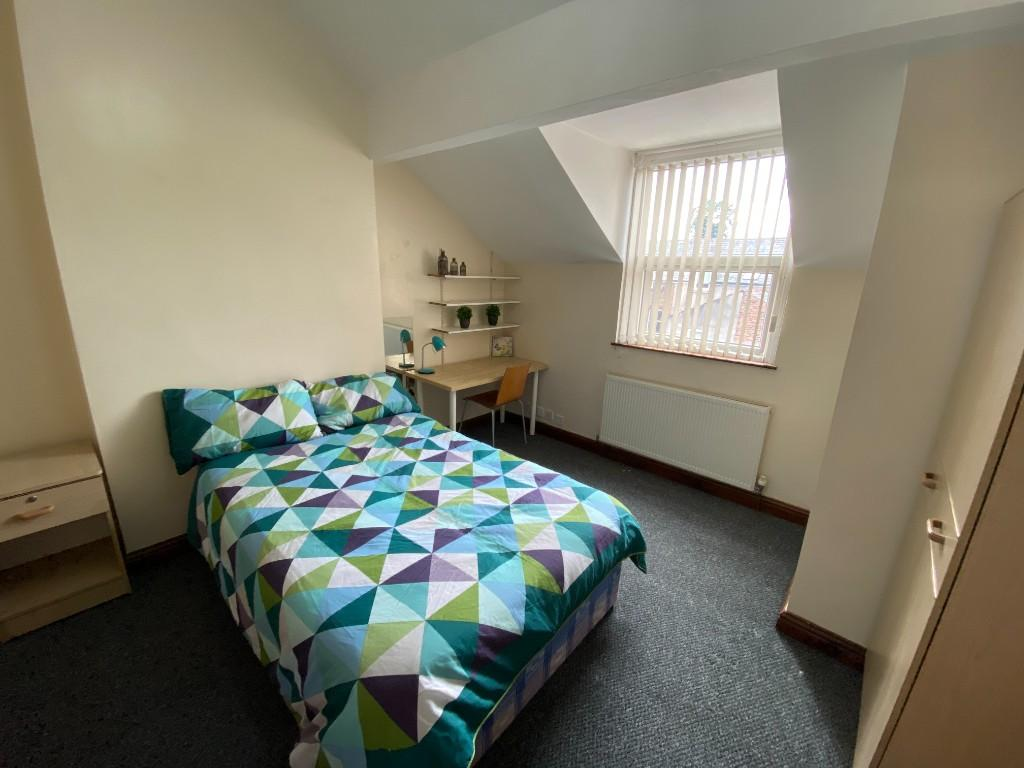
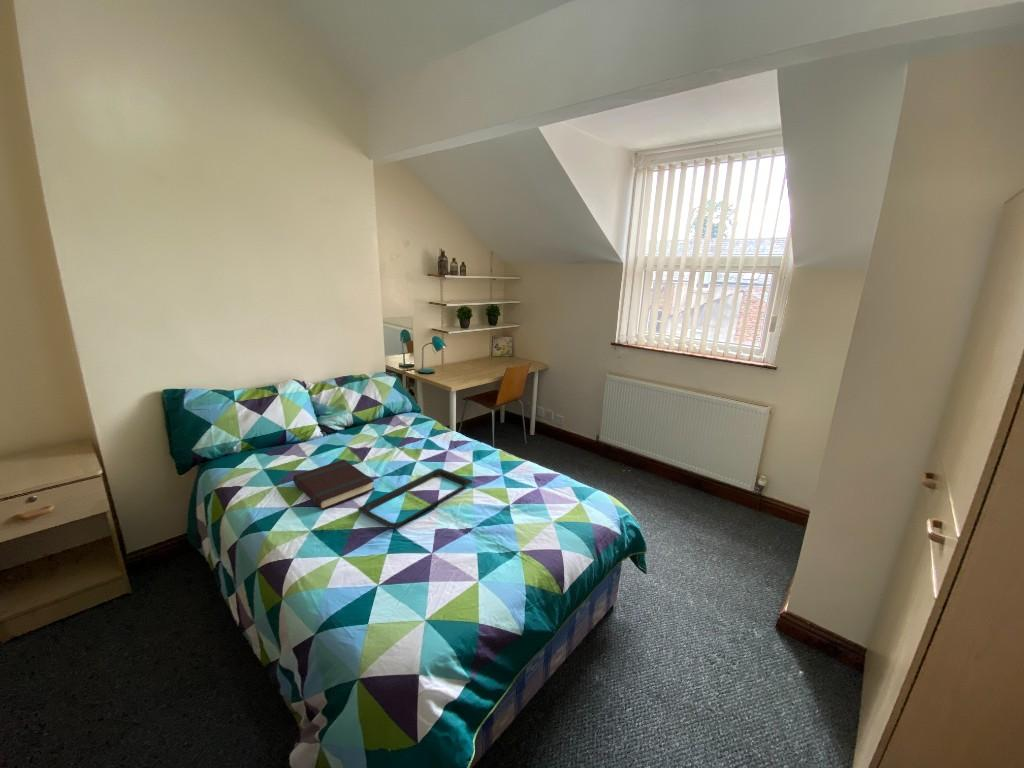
+ book [292,458,376,511]
+ serving tray [357,468,474,529]
